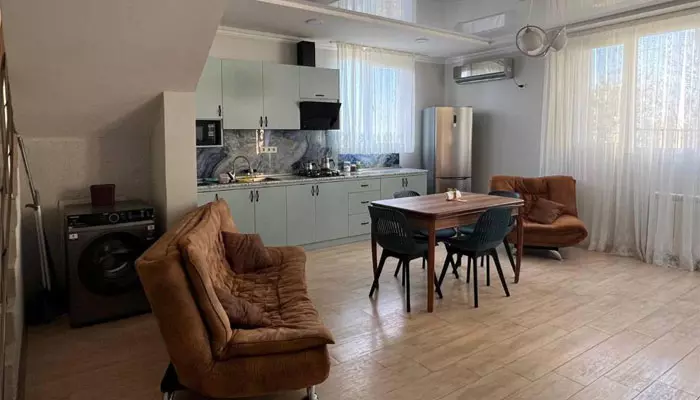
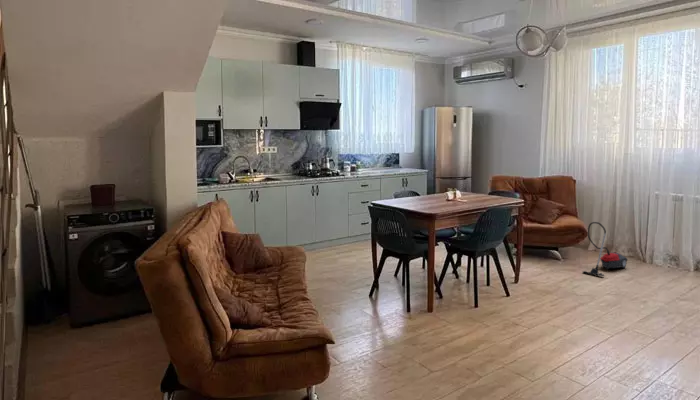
+ vacuum cleaner [582,221,629,277]
